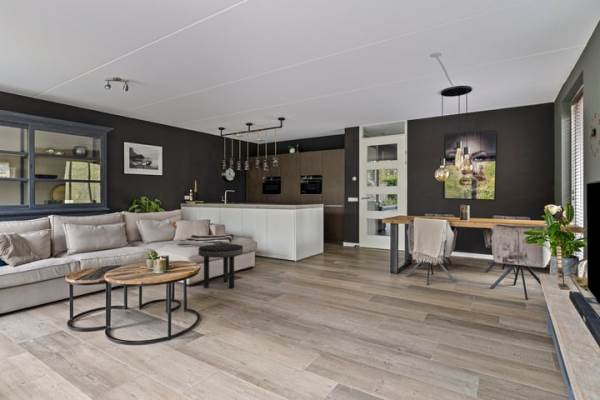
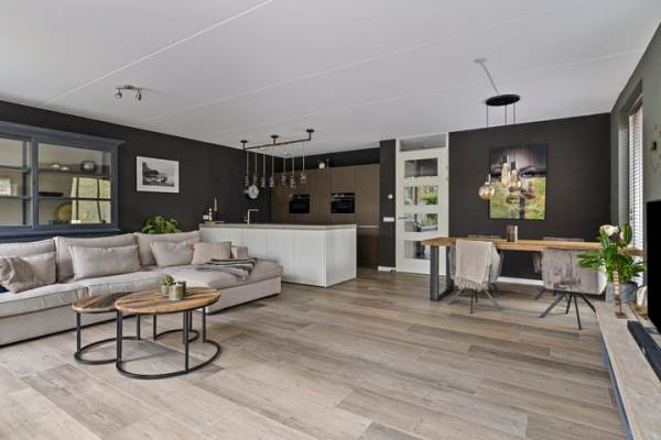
- side table [198,243,244,289]
